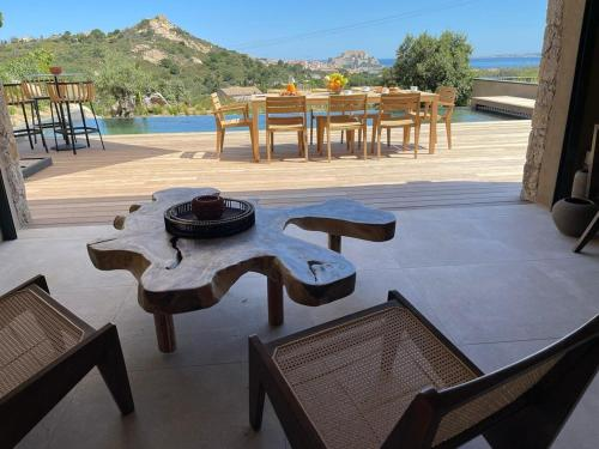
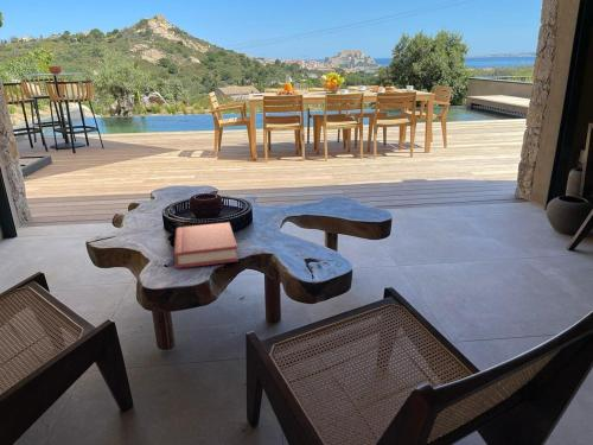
+ hardback book [173,221,240,269]
